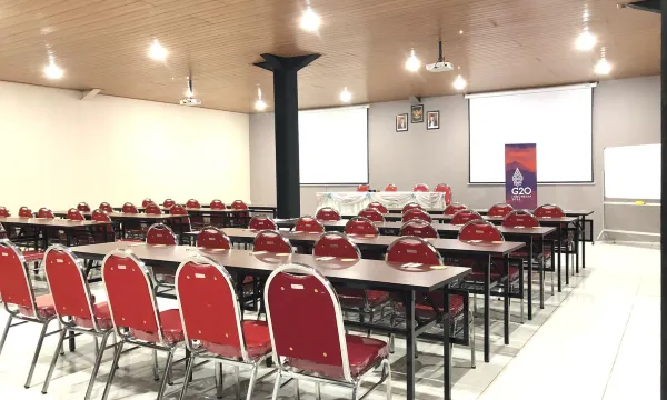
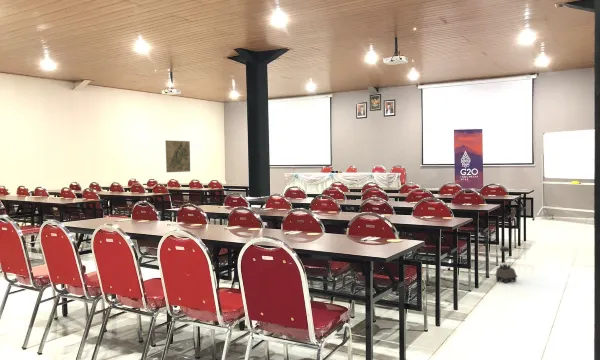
+ map [164,139,191,173]
+ blender [494,245,519,284]
